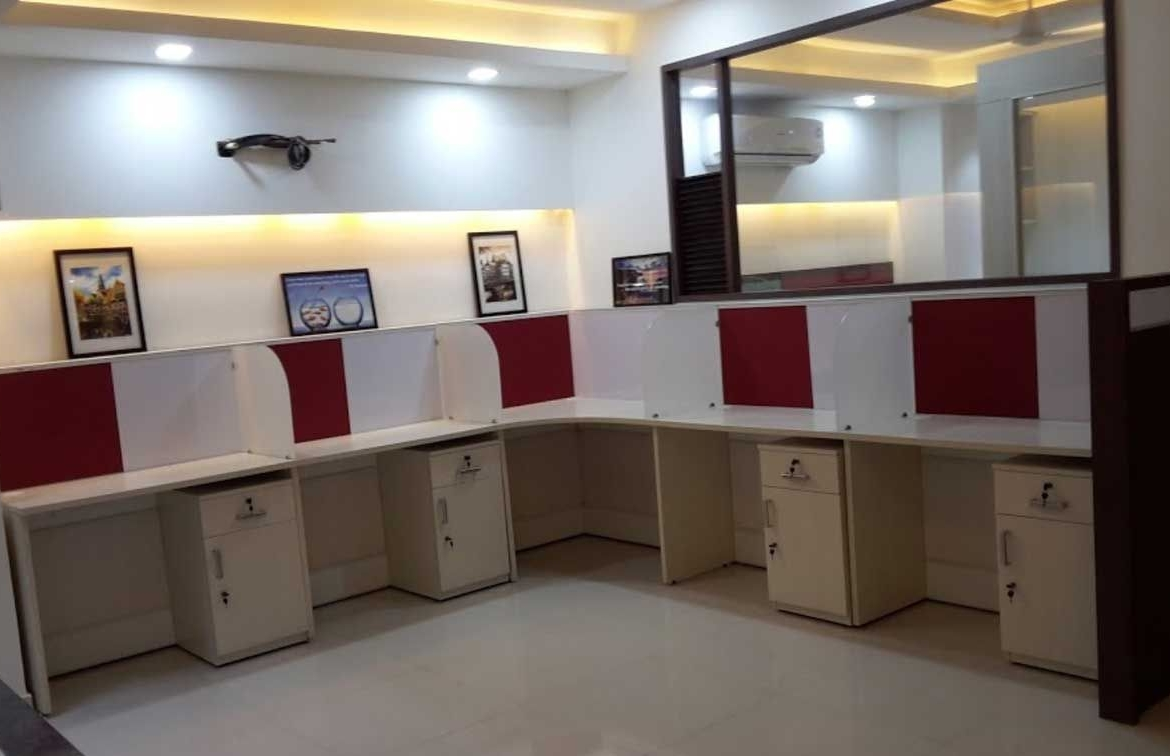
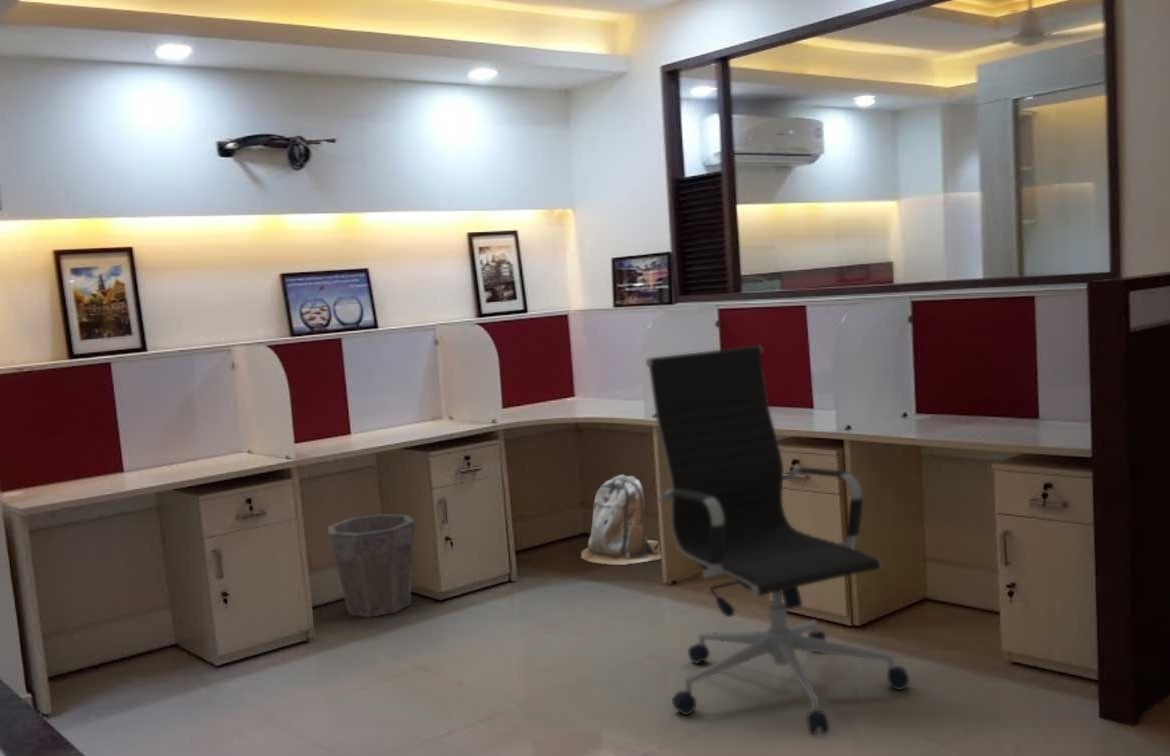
+ office chair [645,345,910,736]
+ waste bin [326,513,415,618]
+ backpack [580,474,662,566]
